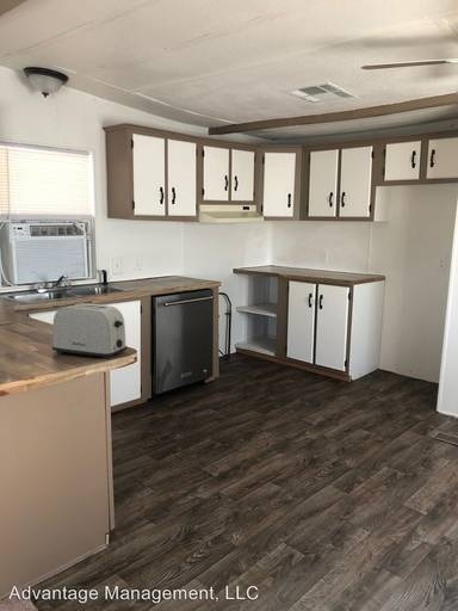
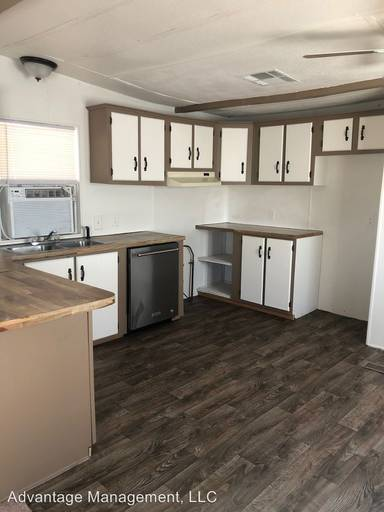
- toaster [51,302,128,360]
